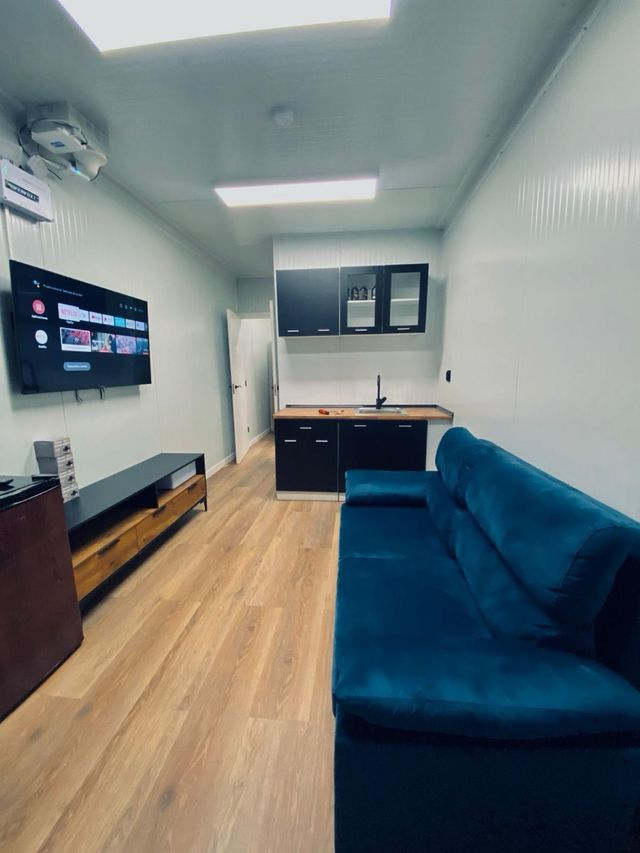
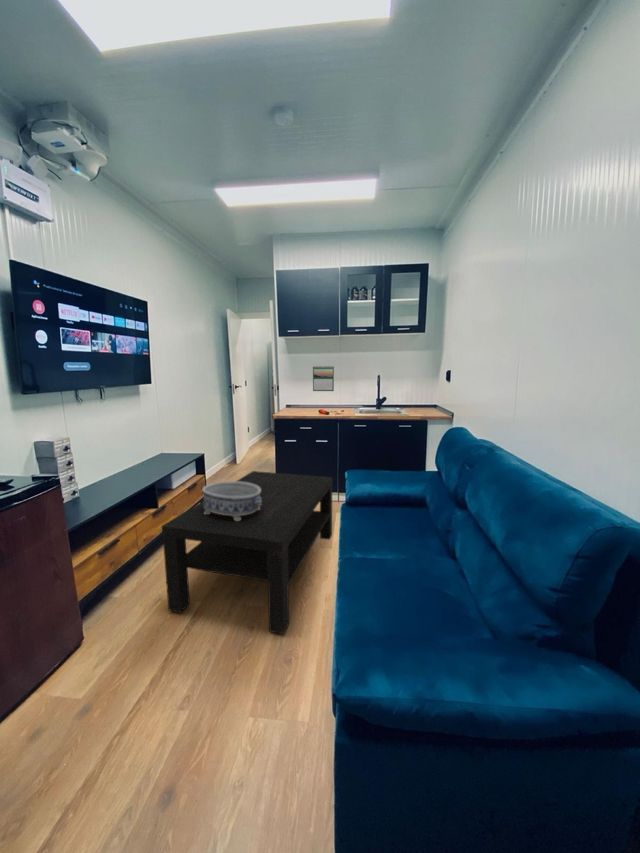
+ coffee table [161,470,334,635]
+ decorative bowl [201,480,261,521]
+ calendar [312,364,335,392]
